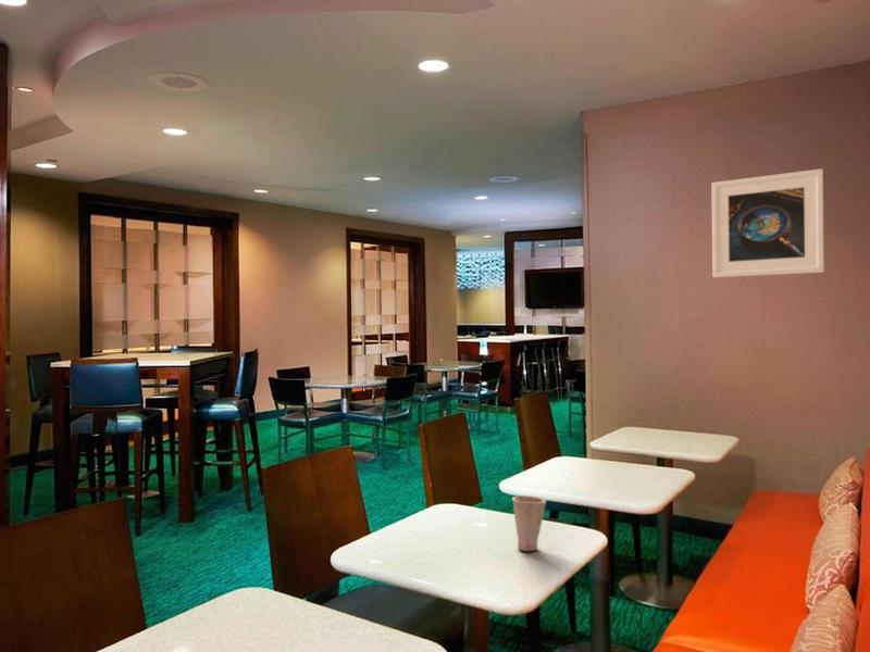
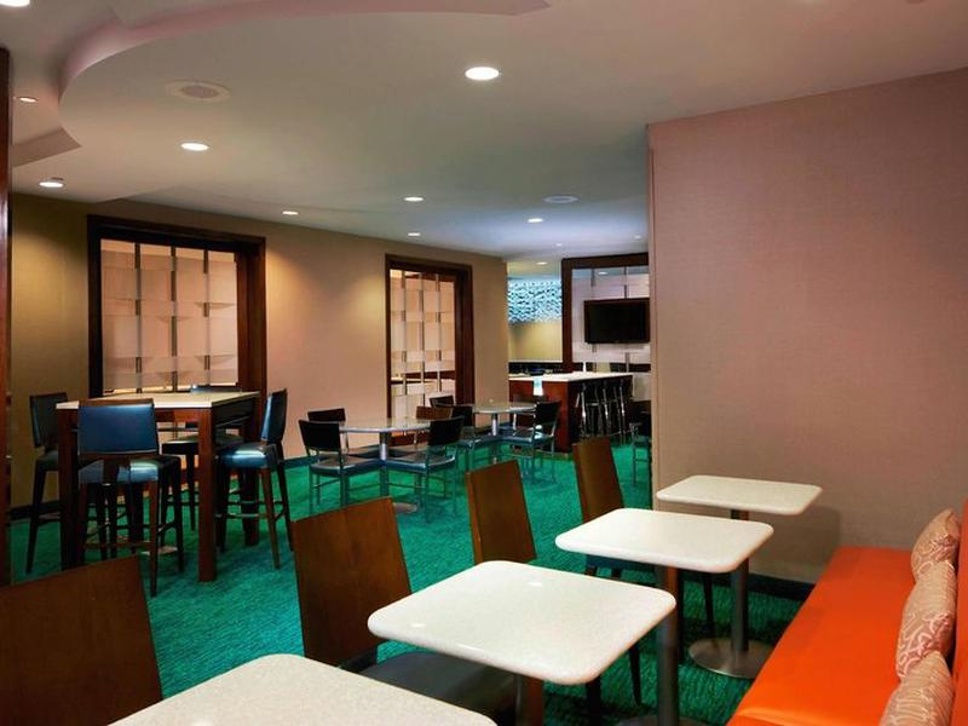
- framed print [711,167,825,278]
- cup [511,494,547,552]
